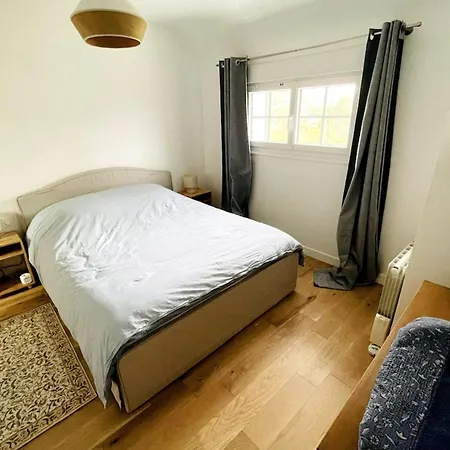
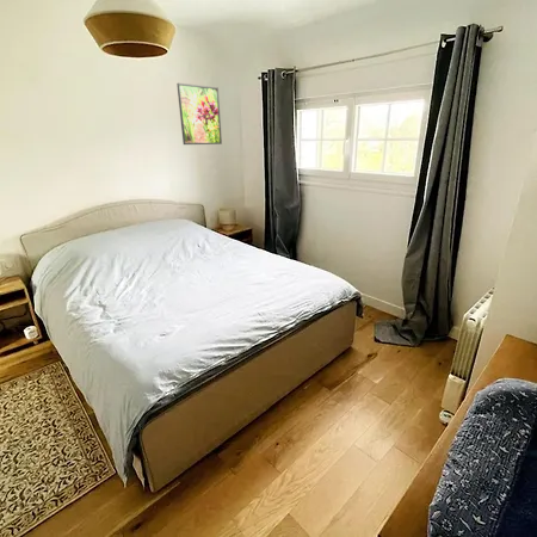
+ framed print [175,82,223,146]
